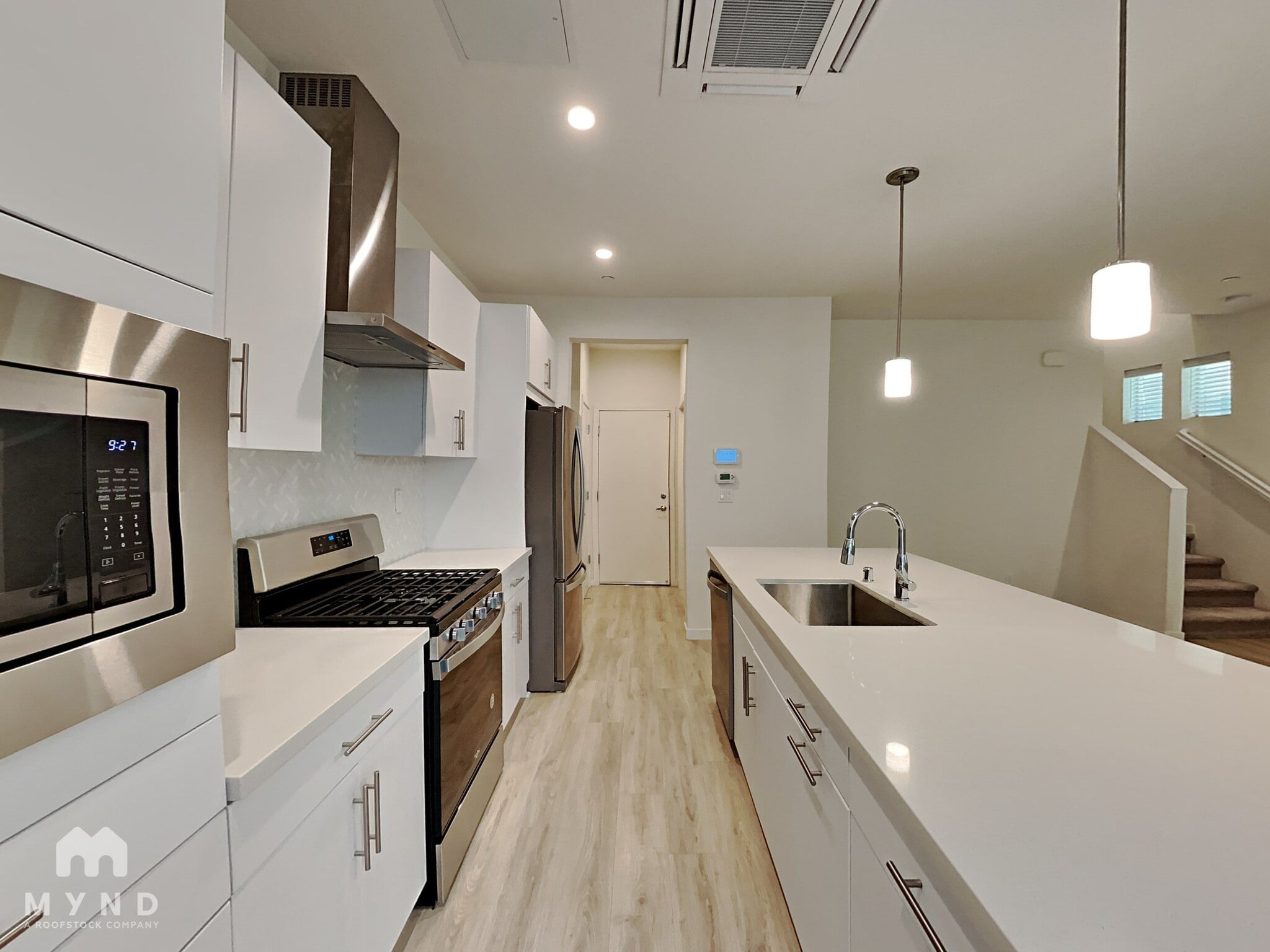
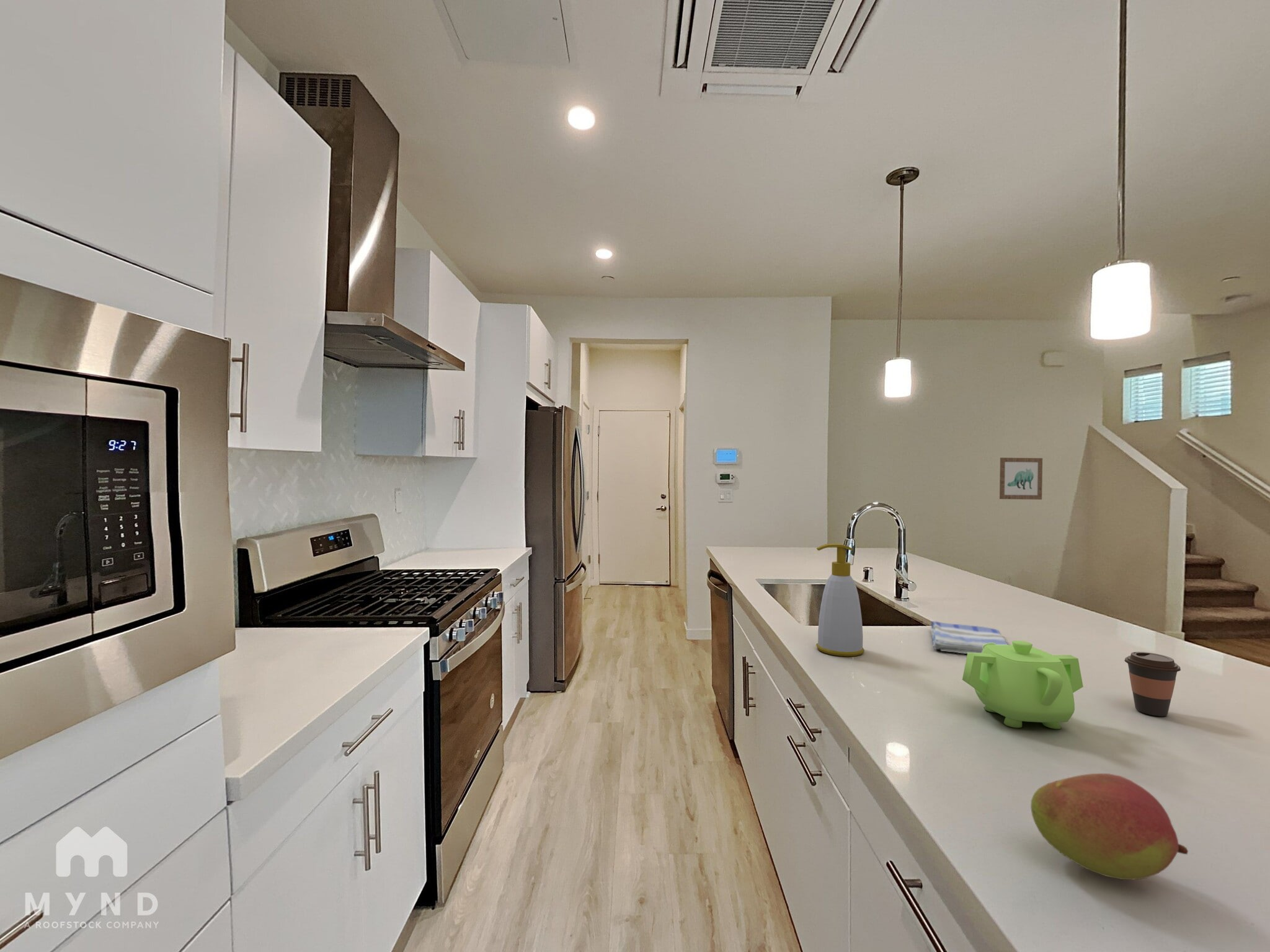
+ dish towel [930,620,1009,655]
+ soap bottle [815,543,865,657]
+ fruit [1030,773,1189,881]
+ wall art [999,457,1043,500]
+ teapot [962,640,1084,729]
+ coffee cup [1124,651,1181,717]
